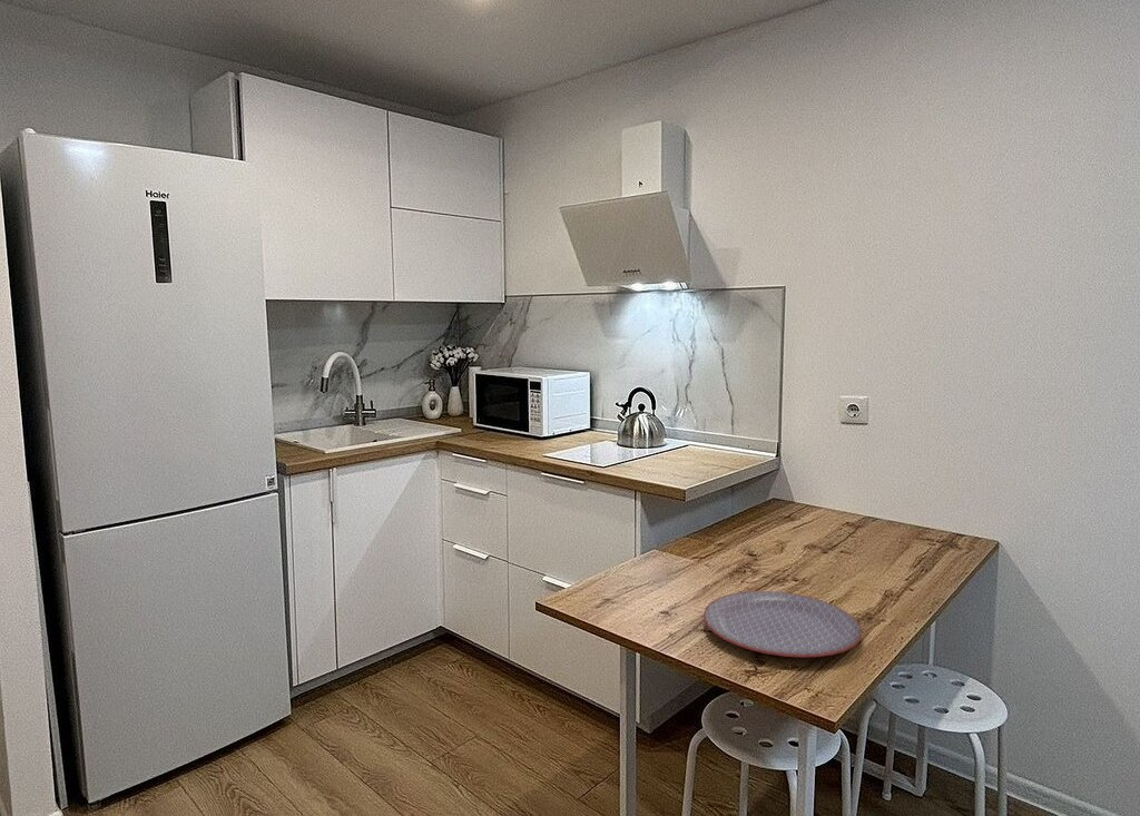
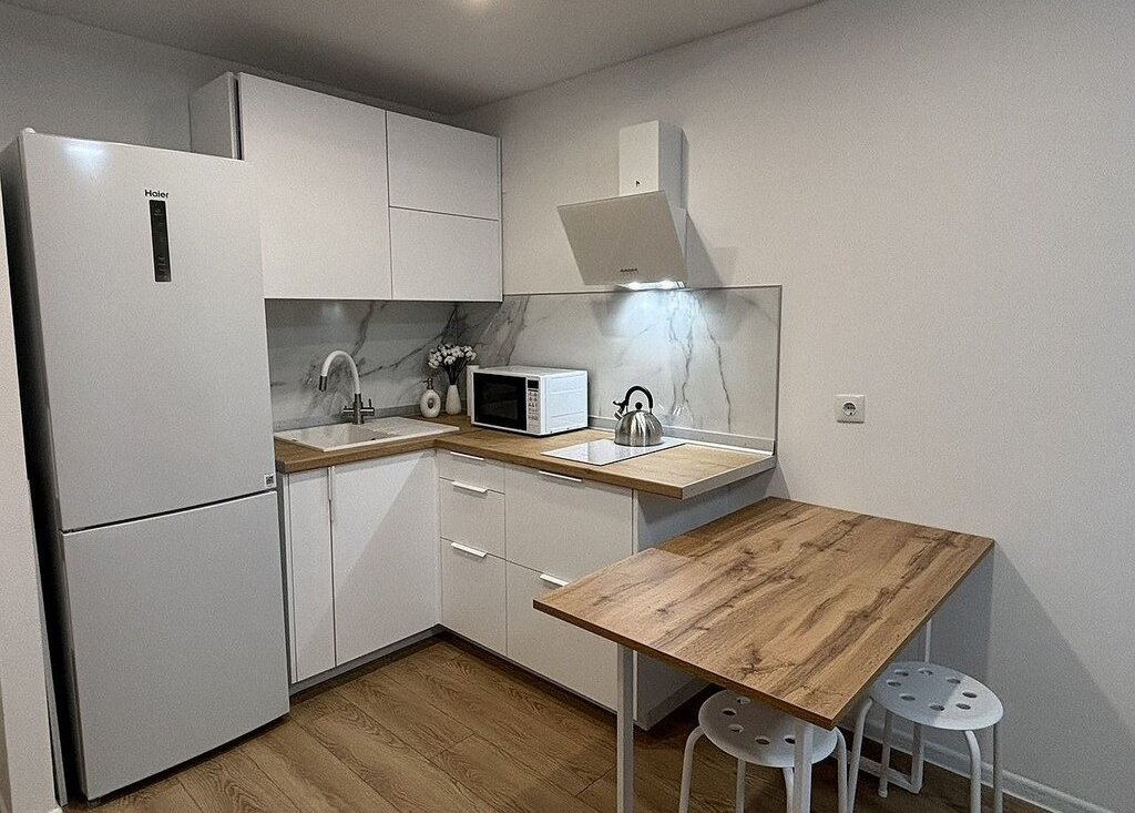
- plate [702,590,863,658]
